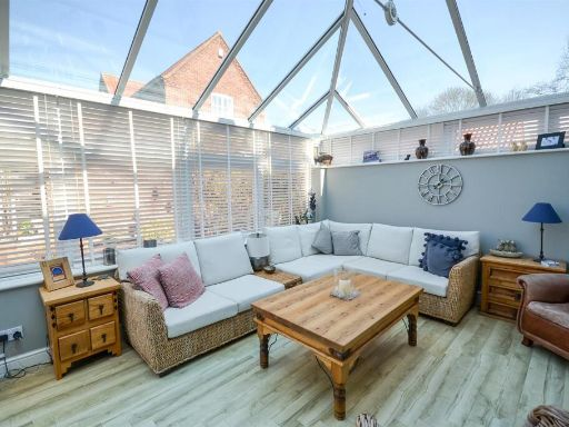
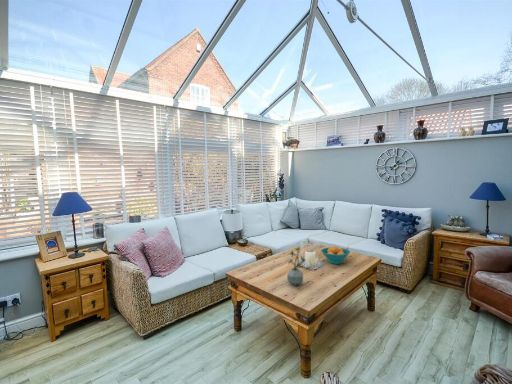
+ potted plant [286,246,308,287]
+ fruit bowl [320,245,351,265]
